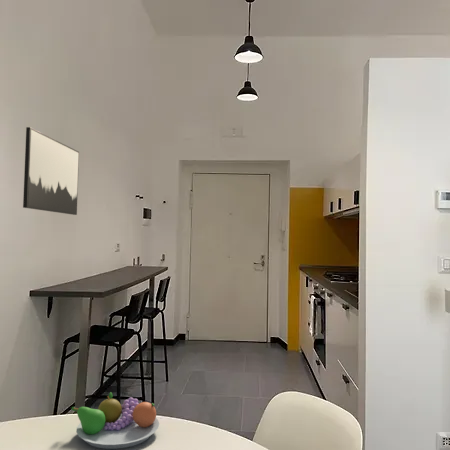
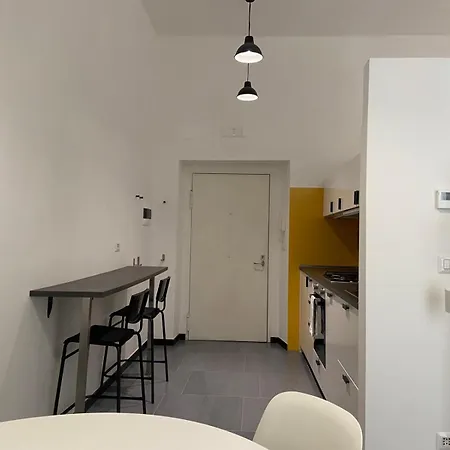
- fruit bowl [71,391,160,450]
- wall art [22,126,80,216]
